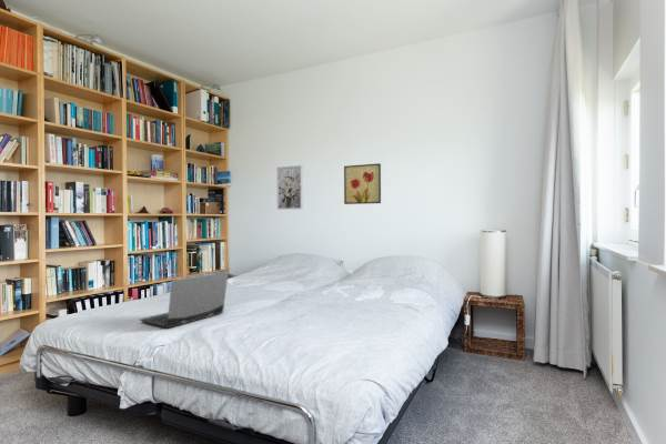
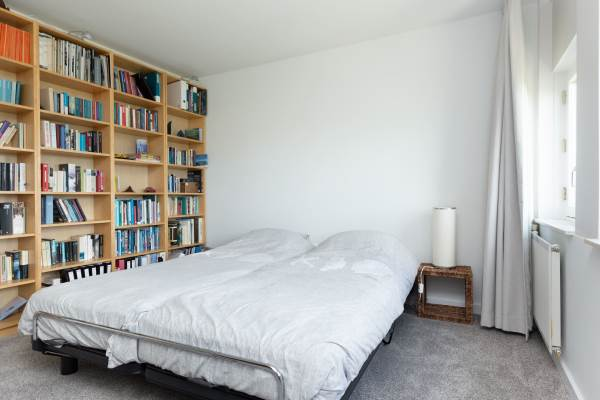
- wall art [275,164,304,211]
- wall art [343,162,382,205]
- laptop computer [139,270,230,329]
